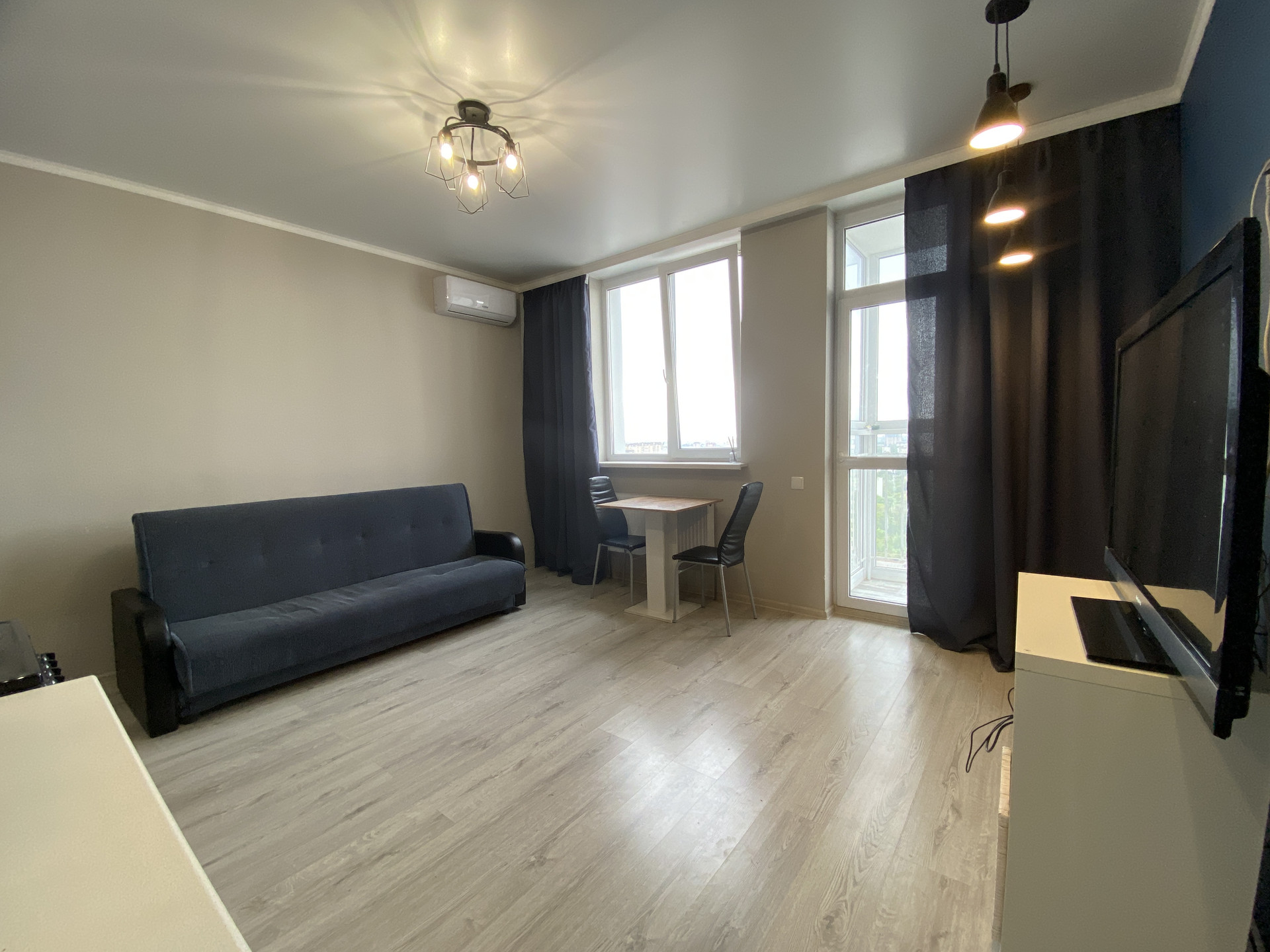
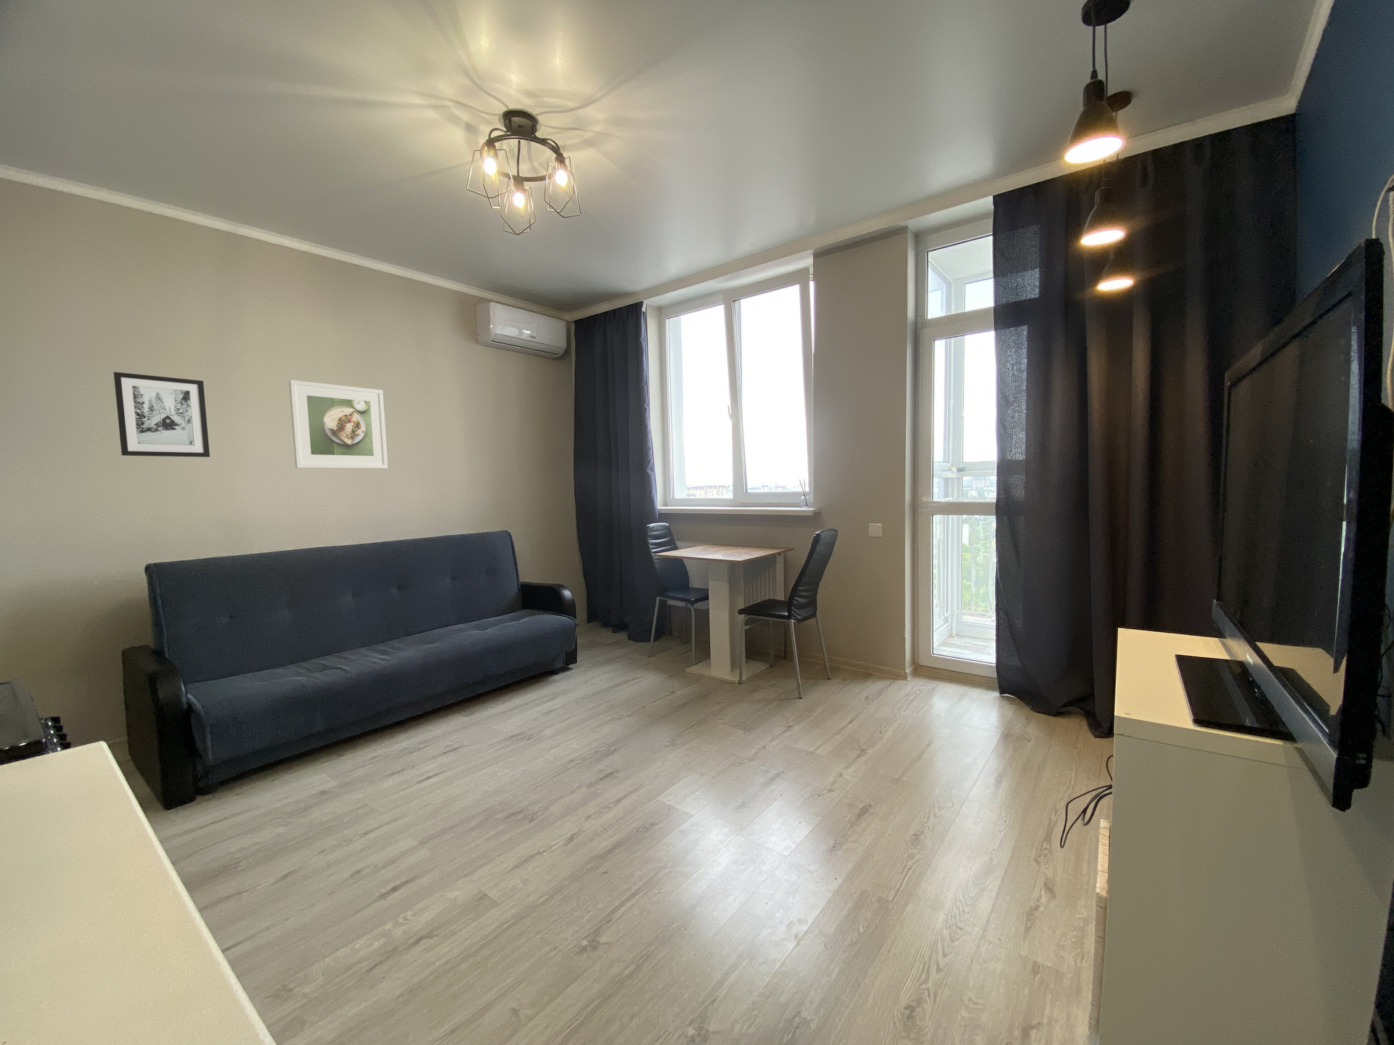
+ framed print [289,380,389,470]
+ wall art [113,371,211,458]
